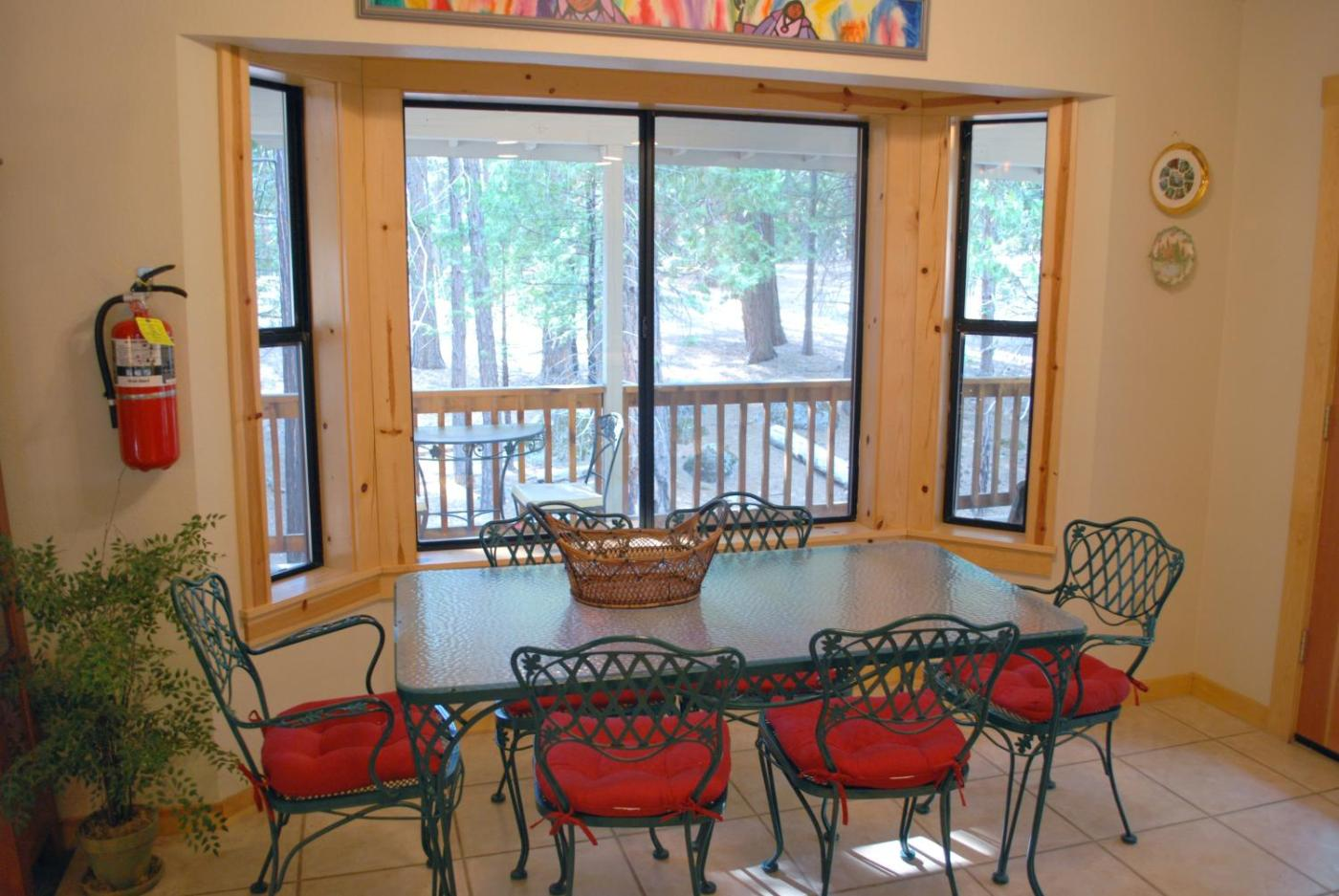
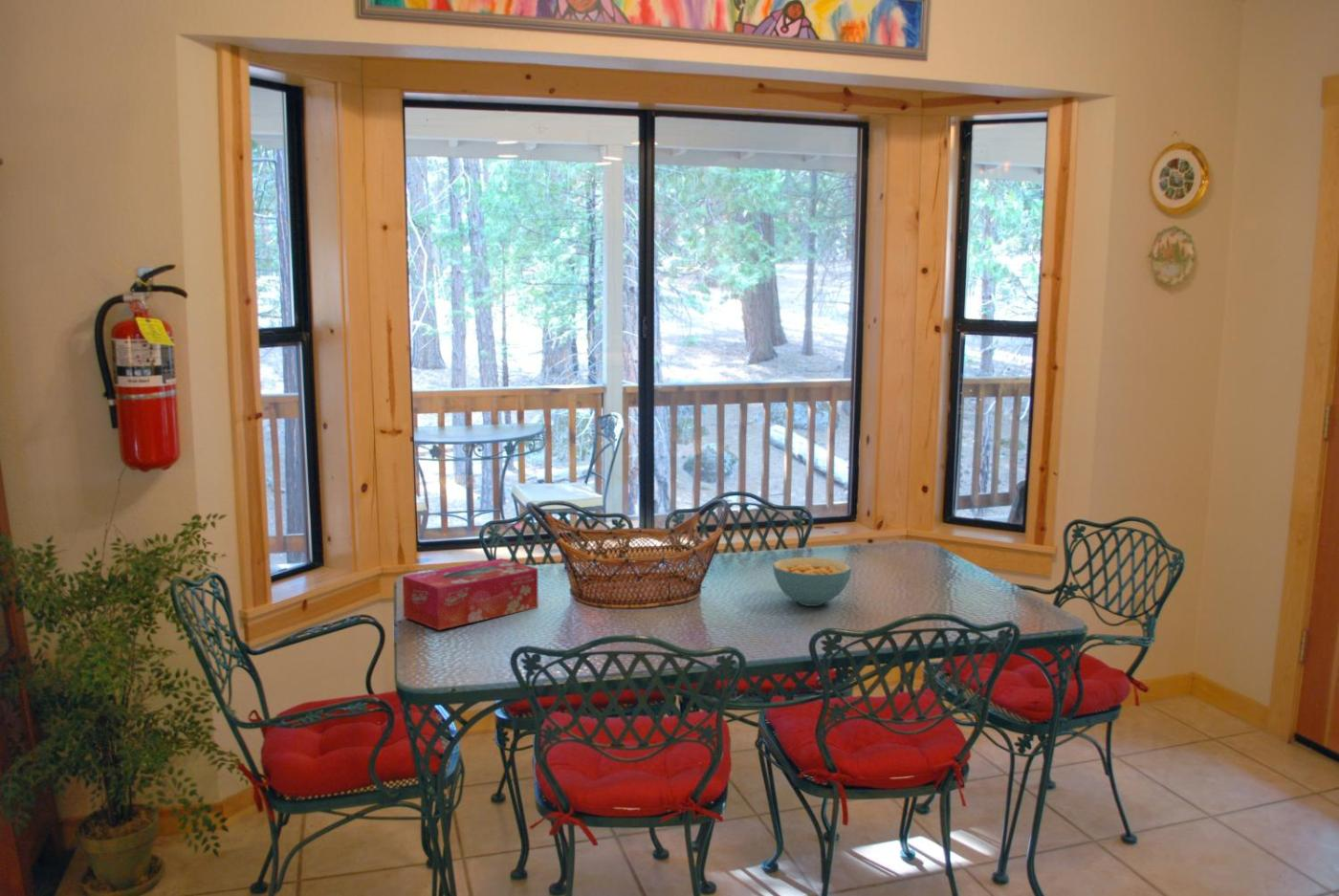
+ tissue box [402,557,539,631]
+ cereal bowl [772,557,852,607]
